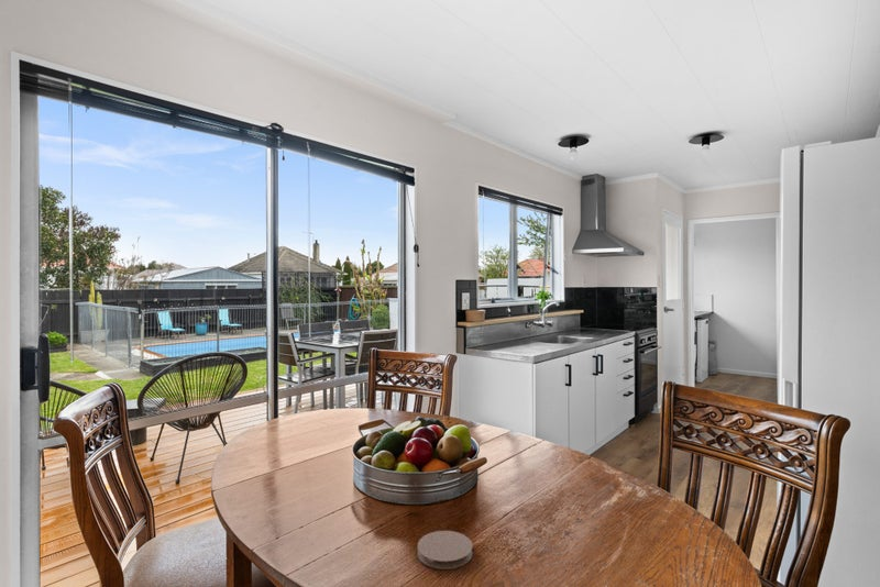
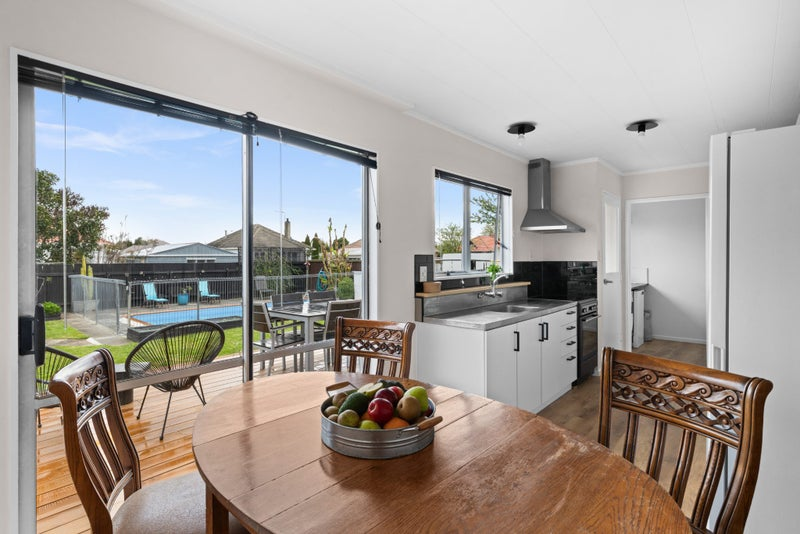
- coaster [417,530,474,571]
